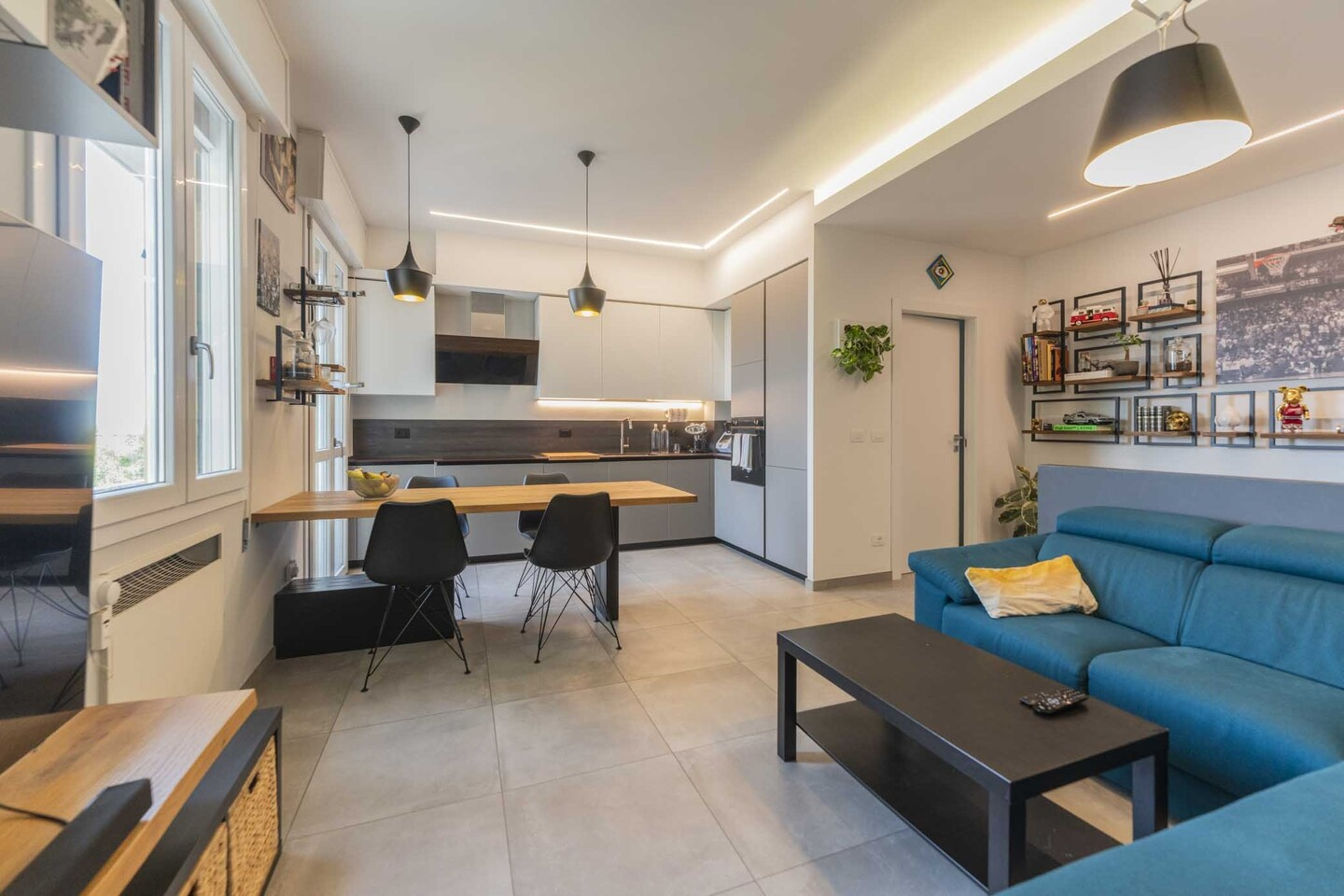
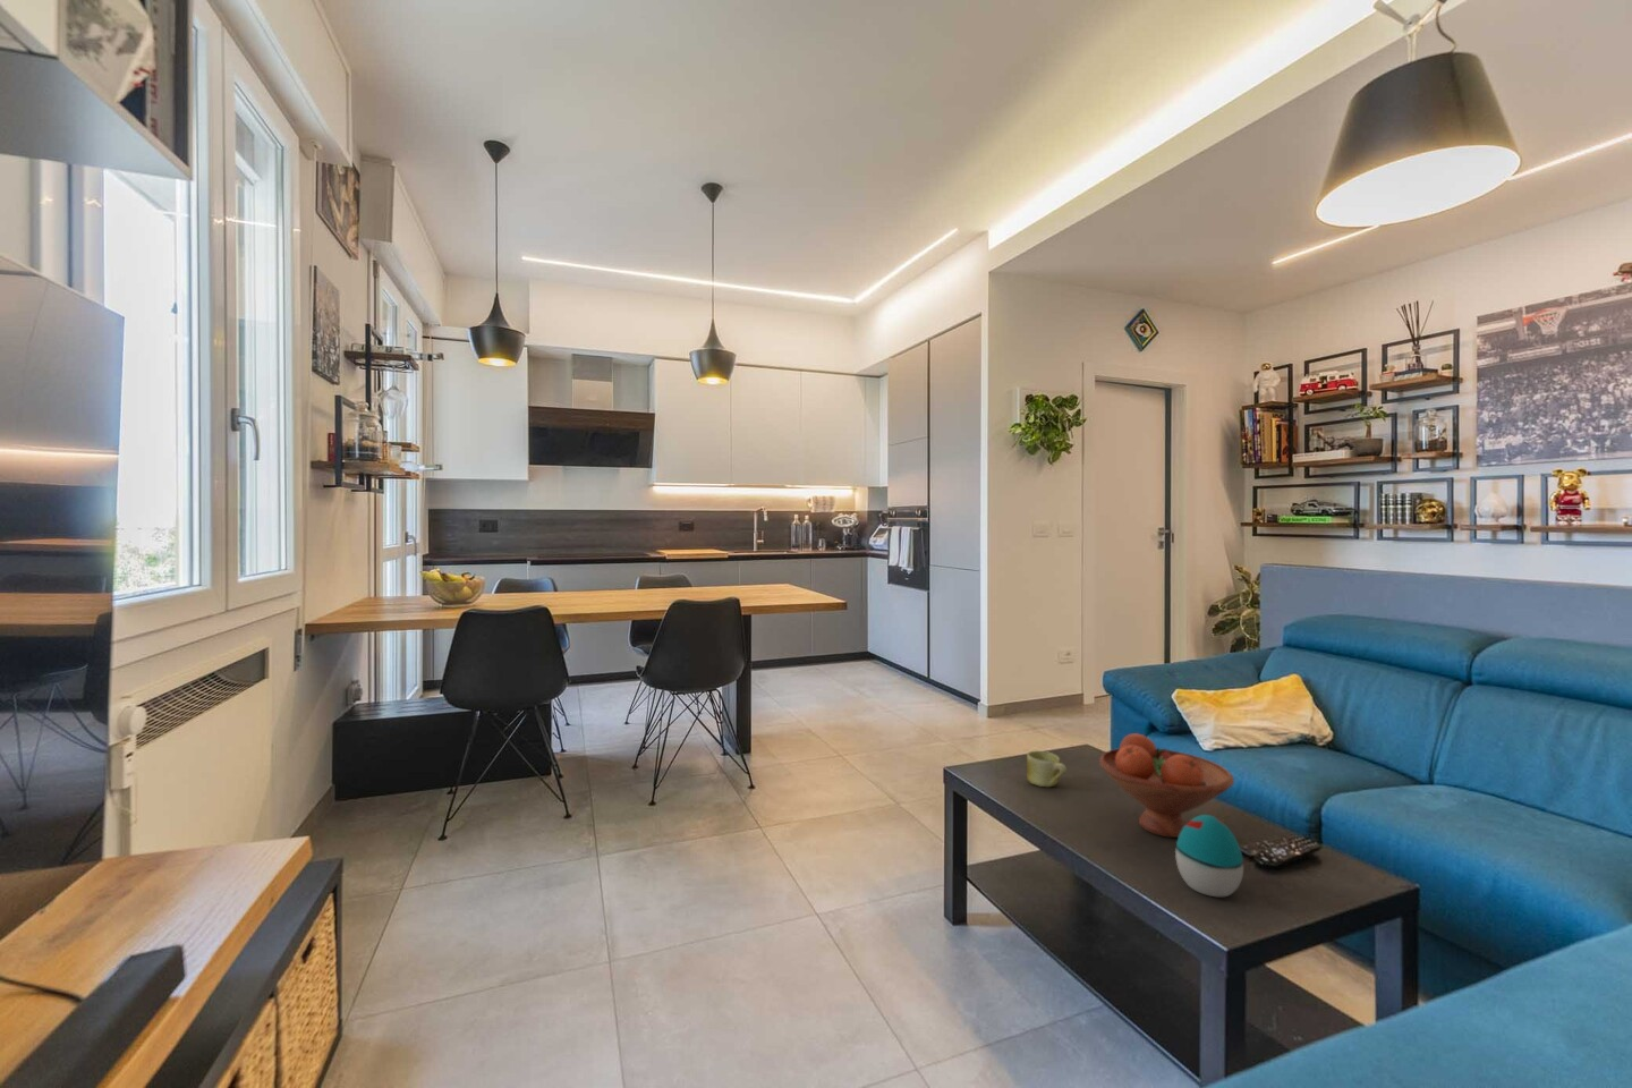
+ fruit bowl [1098,732,1235,839]
+ mug [1026,749,1067,788]
+ decorative egg [1174,814,1245,897]
